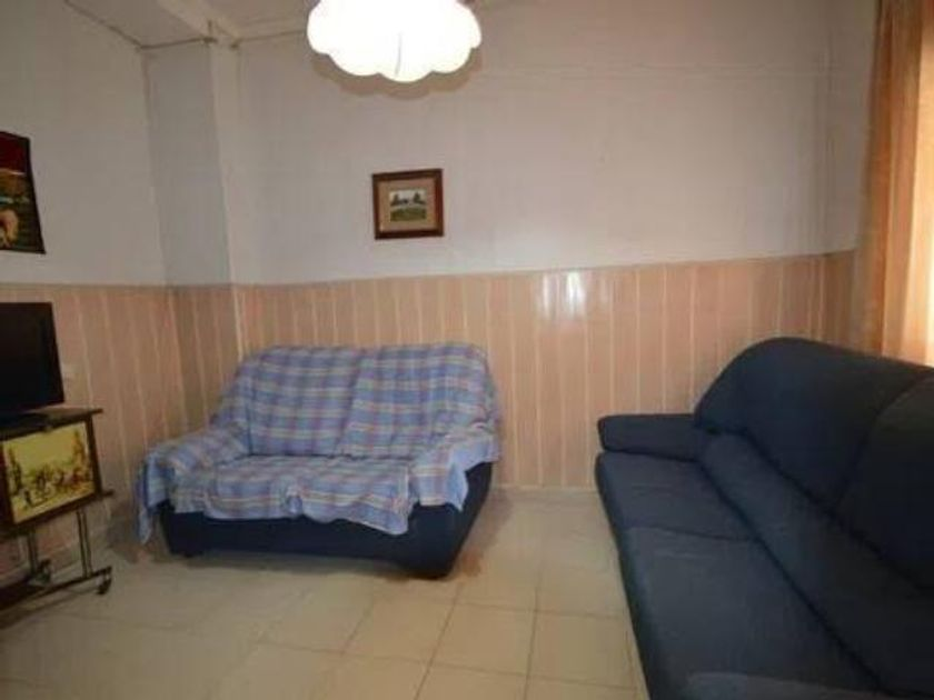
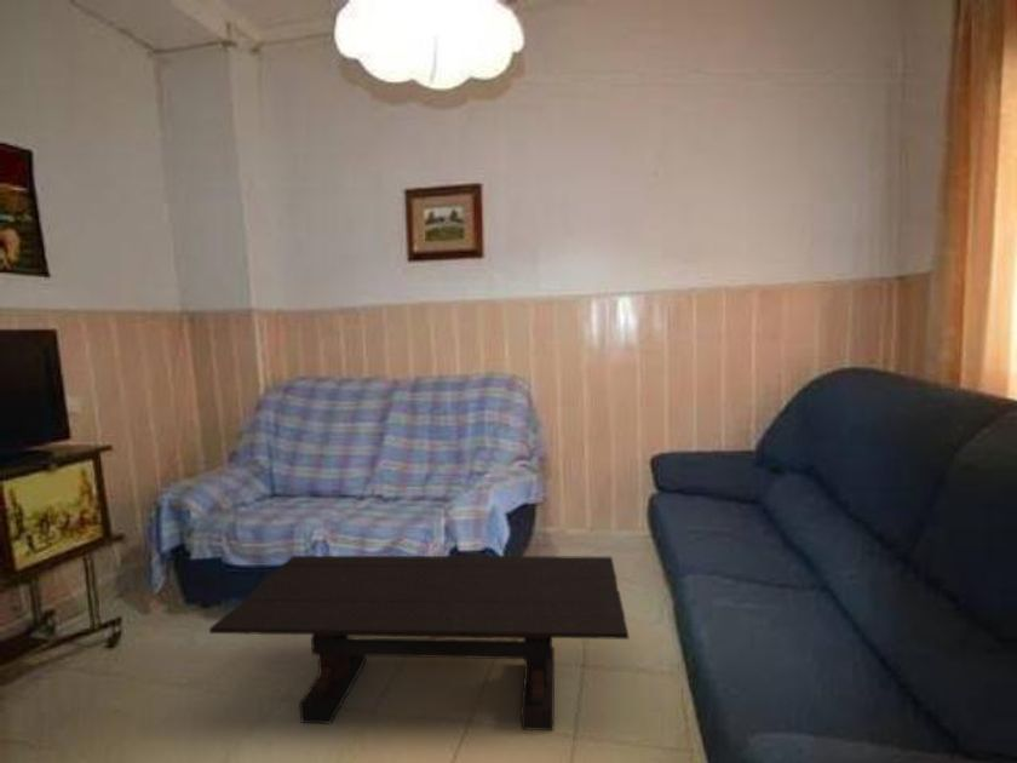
+ coffee table [208,555,631,732]
